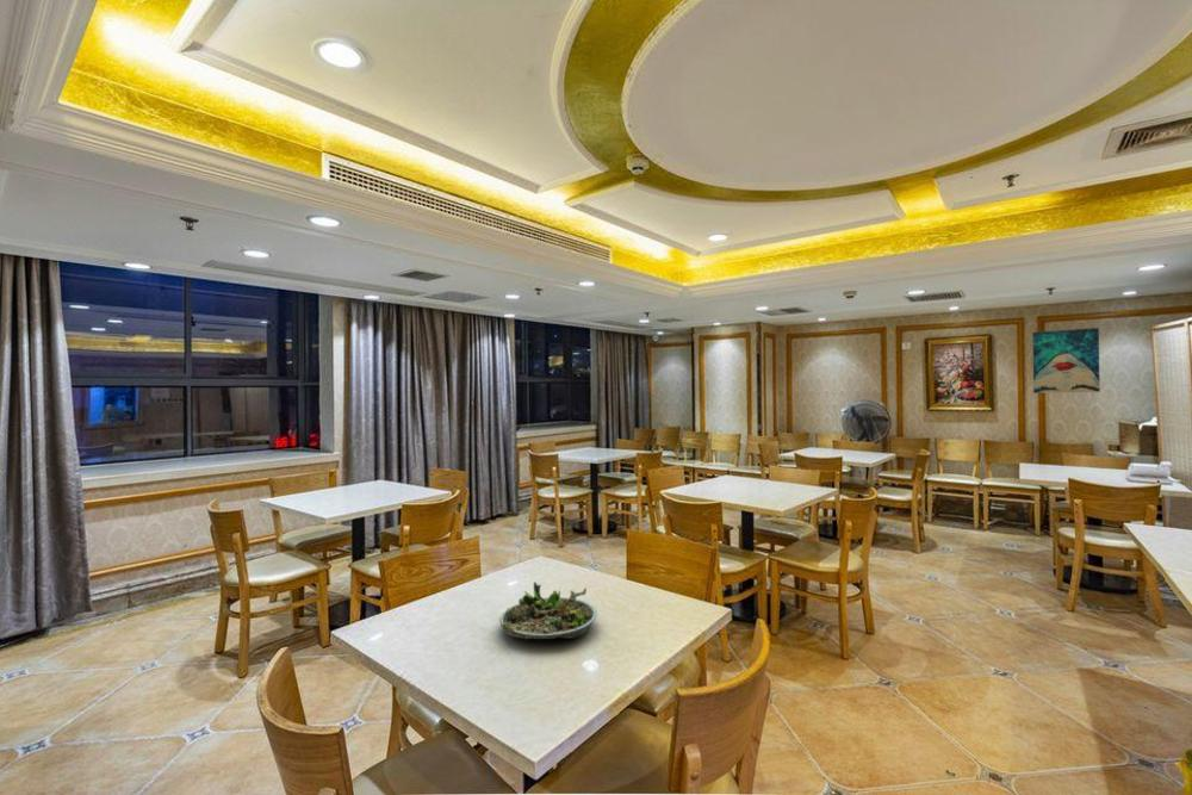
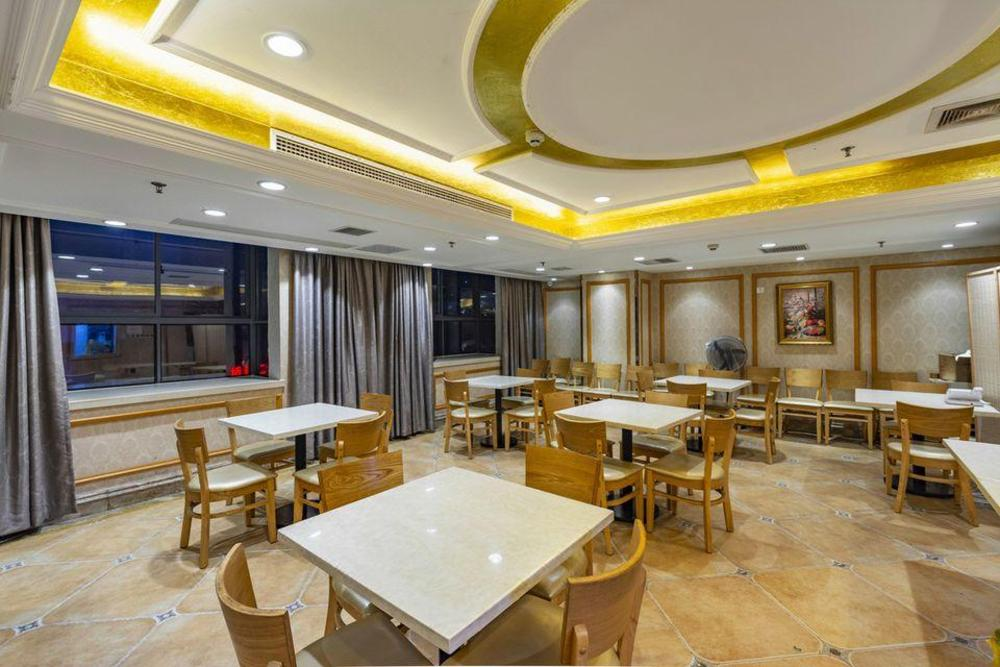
- wall art [1031,327,1101,395]
- succulent planter [498,580,598,640]
